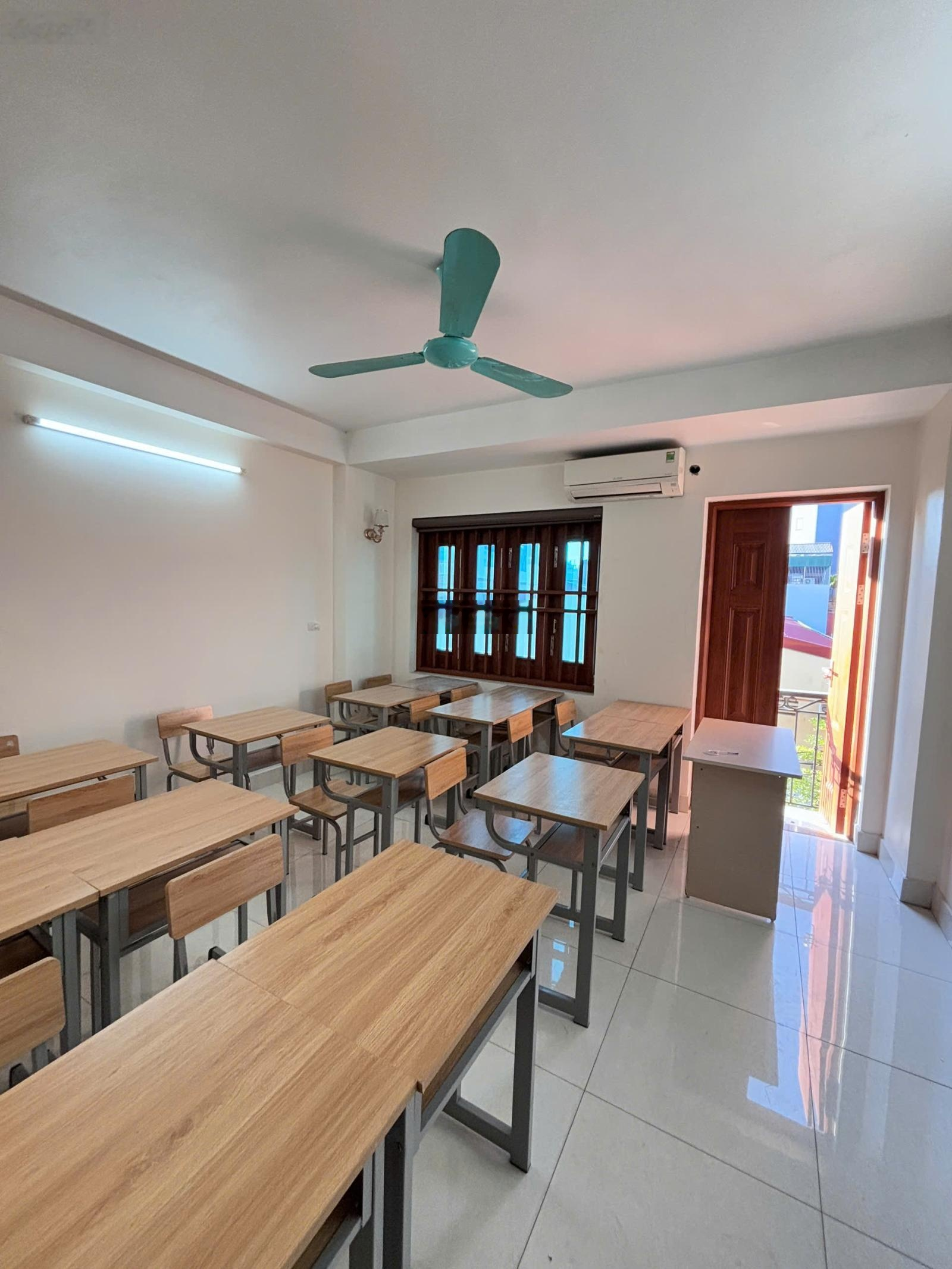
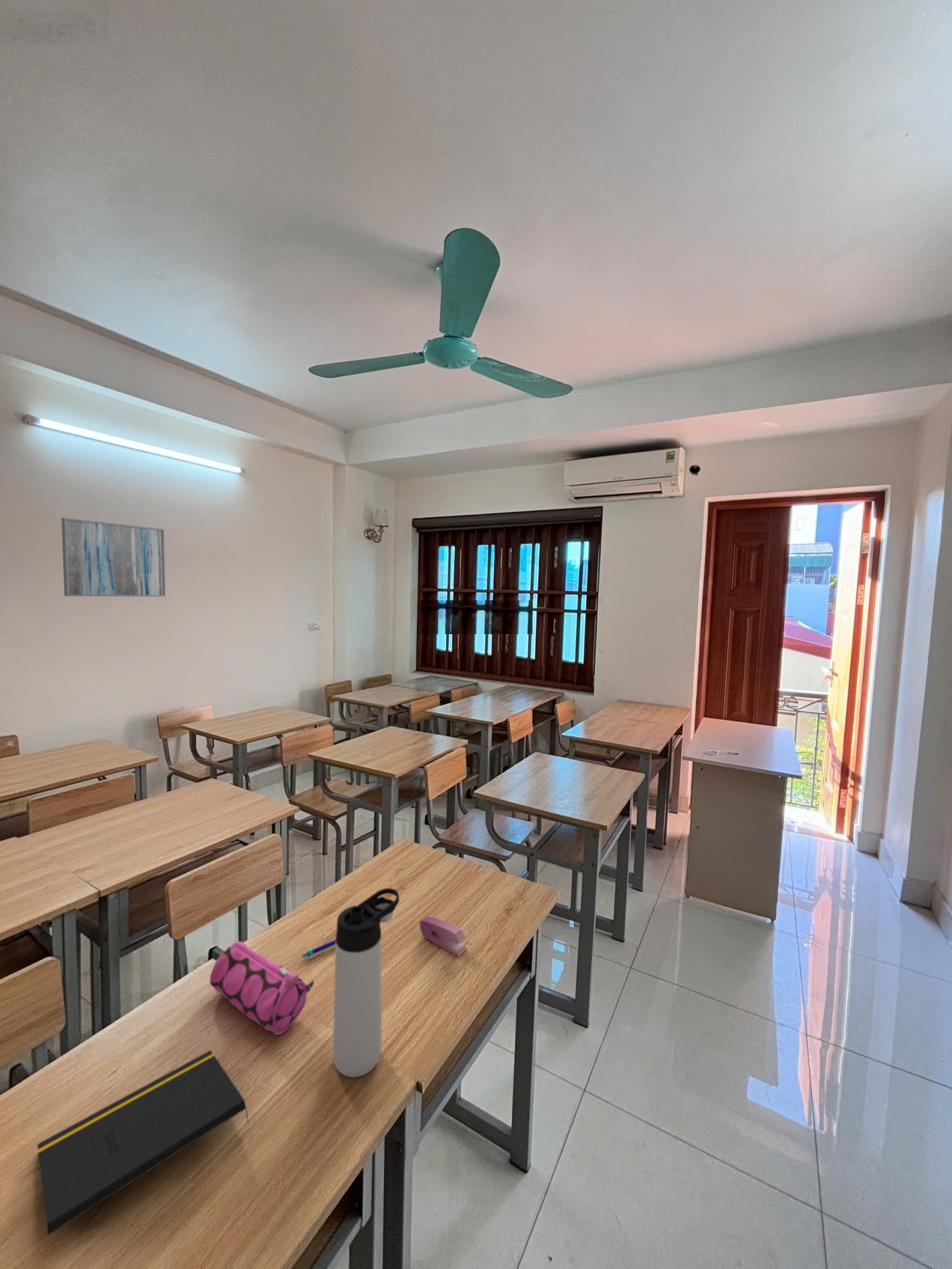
+ wall art [61,517,166,597]
+ stapler [419,916,468,957]
+ pencil case [209,941,314,1035]
+ thermos bottle [333,888,400,1078]
+ notepad [37,1049,250,1237]
+ pen [302,939,336,958]
